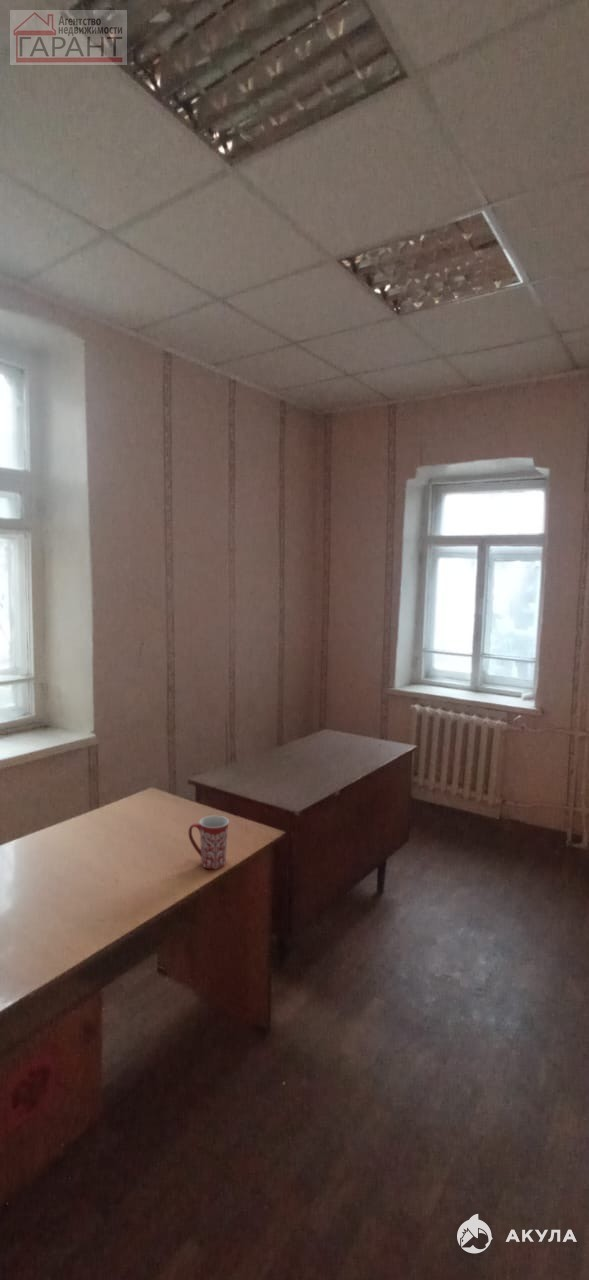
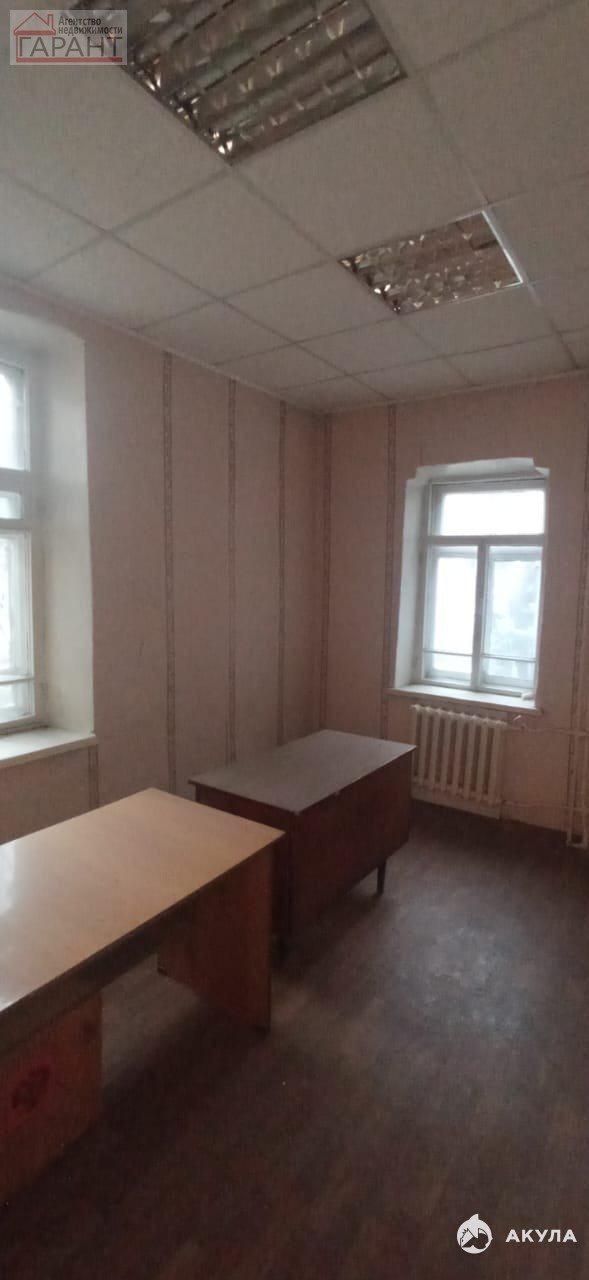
- mug [188,815,230,870]
